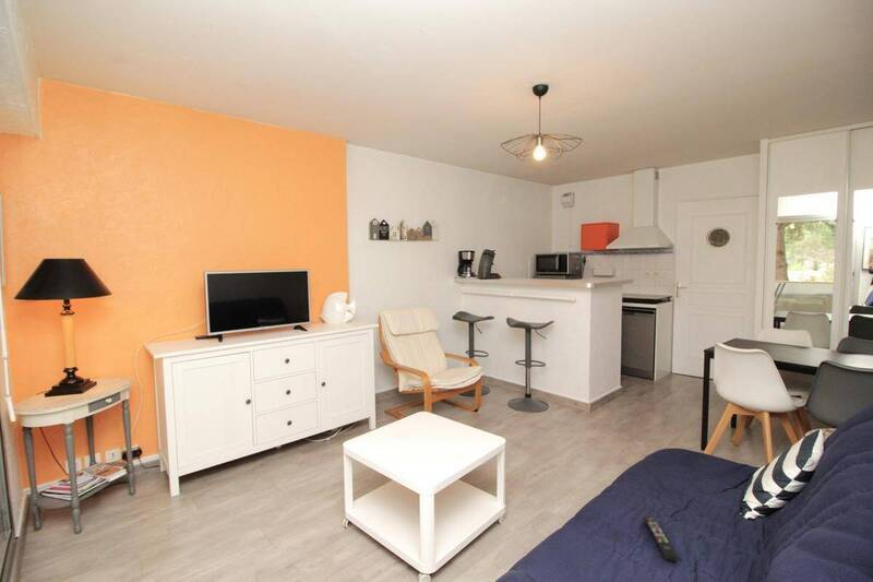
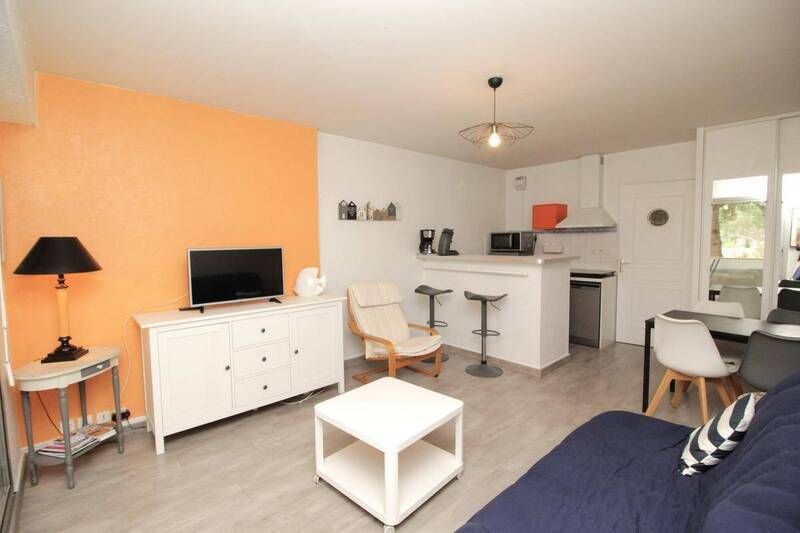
- remote control [643,515,679,562]
